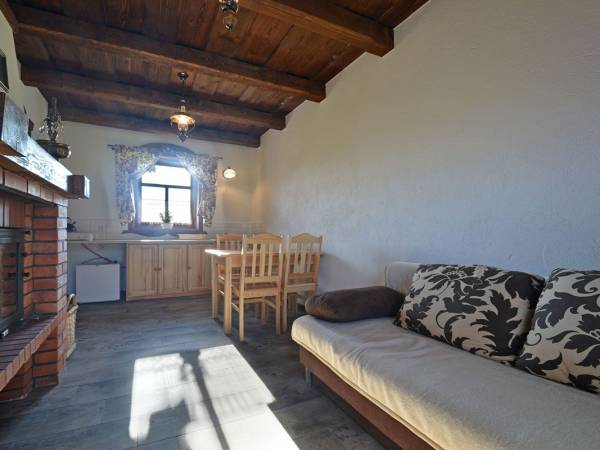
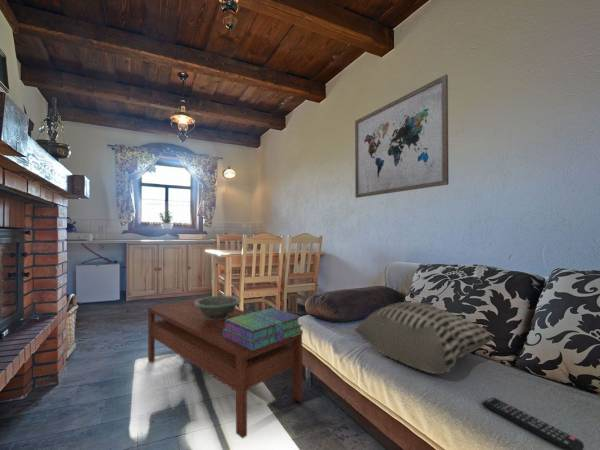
+ remote control [481,397,585,450]
+ cushion [353,301,494,375]
+ decorative bowl [195,295,242,321]
+ coffee table [147,296,304,440]
+ wall art [354,74,450,199]
+ stack of books [223,307,303,351]
